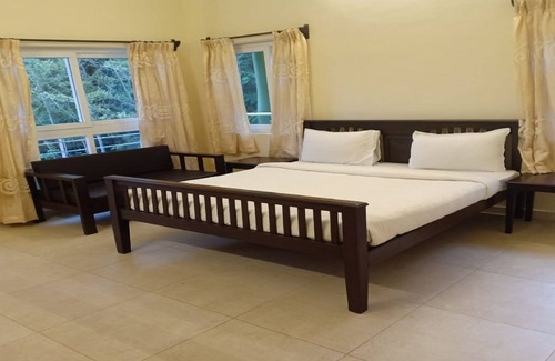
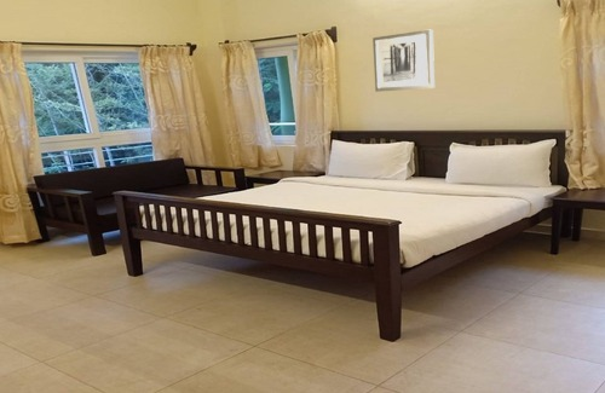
+ wall art [371,28,436,93]
